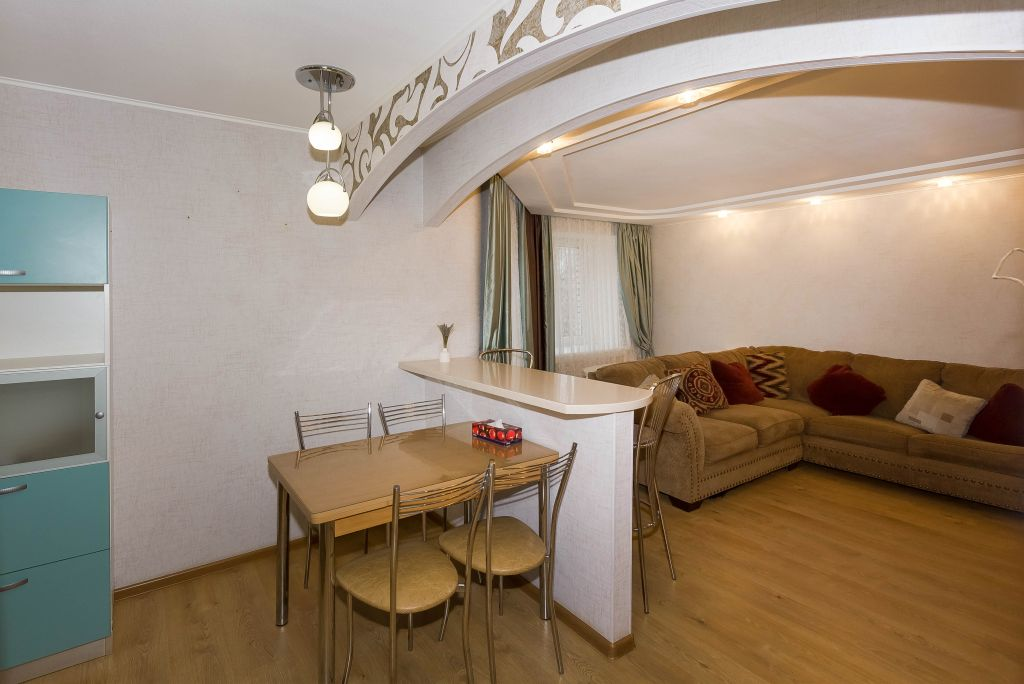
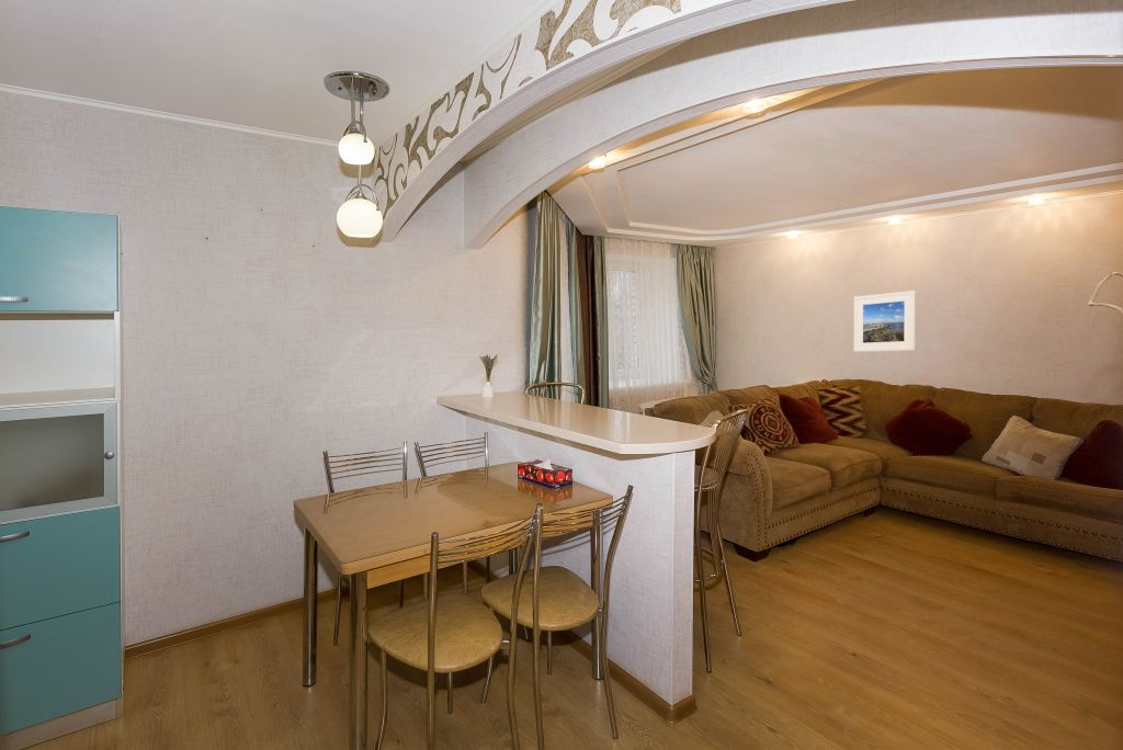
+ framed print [853,289,917,353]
